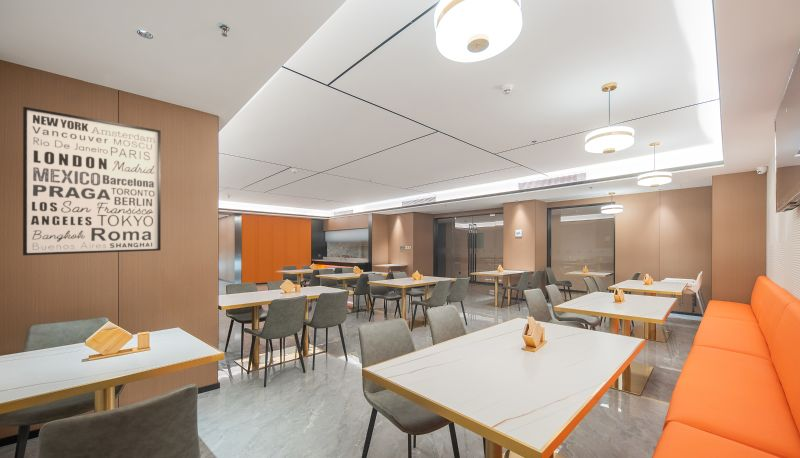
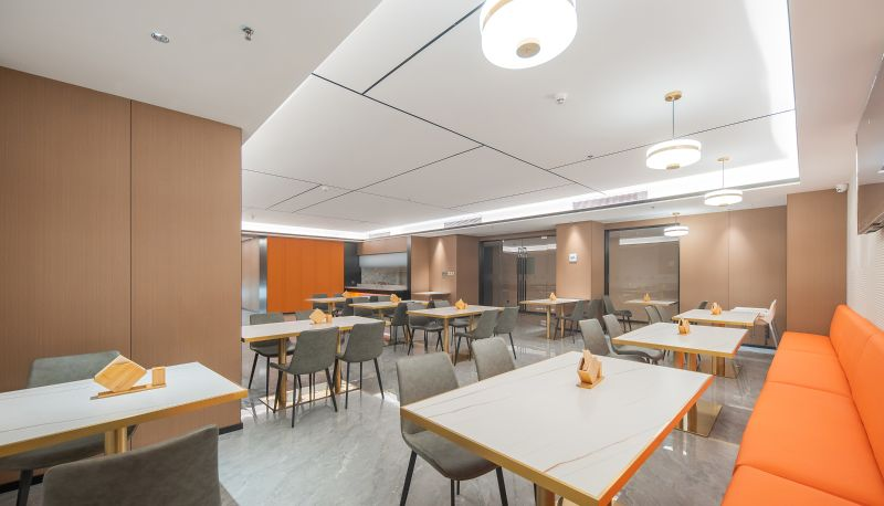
- wall art [22,106,162,256]
